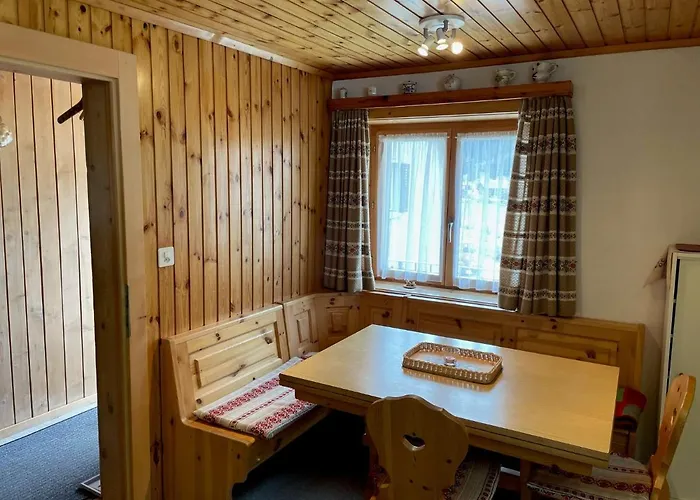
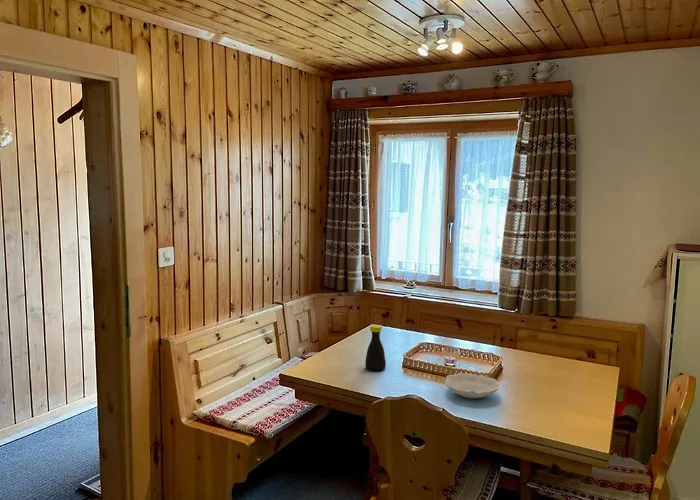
+ bottle [364,324,387,372]
+ bowl [444,372,500,400]
